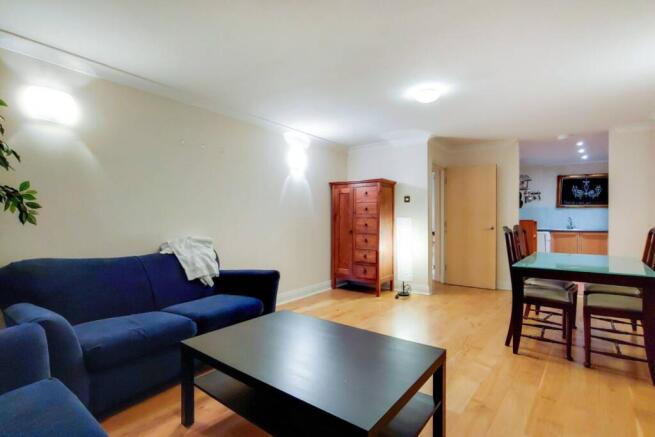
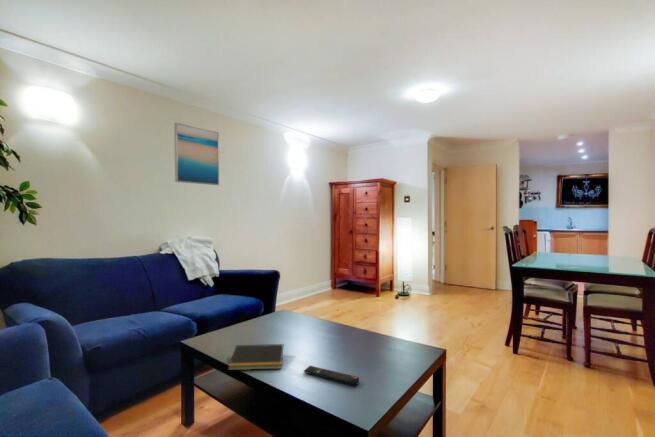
+ notepad [227,343,284,371]
+ remote control [303,365,360,386]
+ wall art [174,121,220,186]
